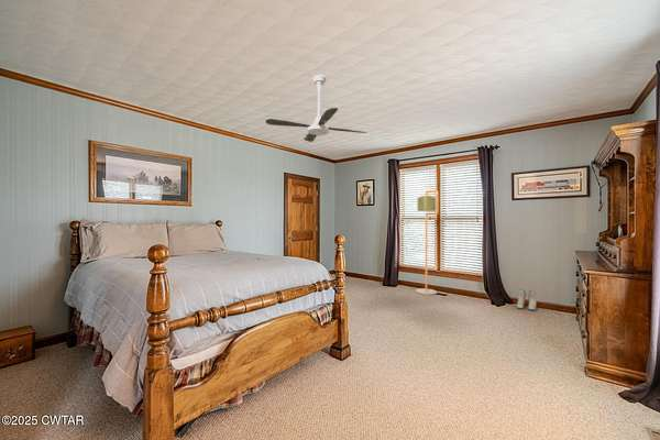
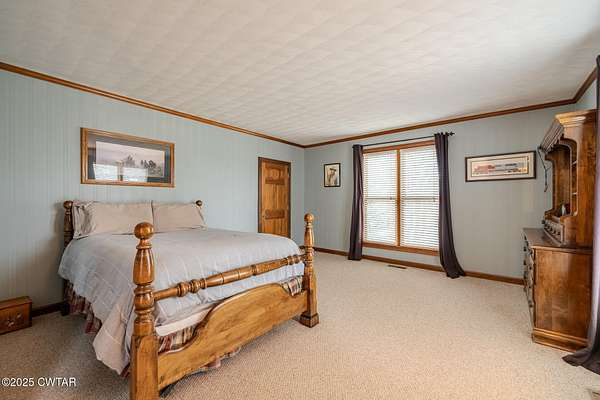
- boots [516,289,537,311]
- ceiling fan [265,74,367,143]
- floor lamp [415,189,440,296]
